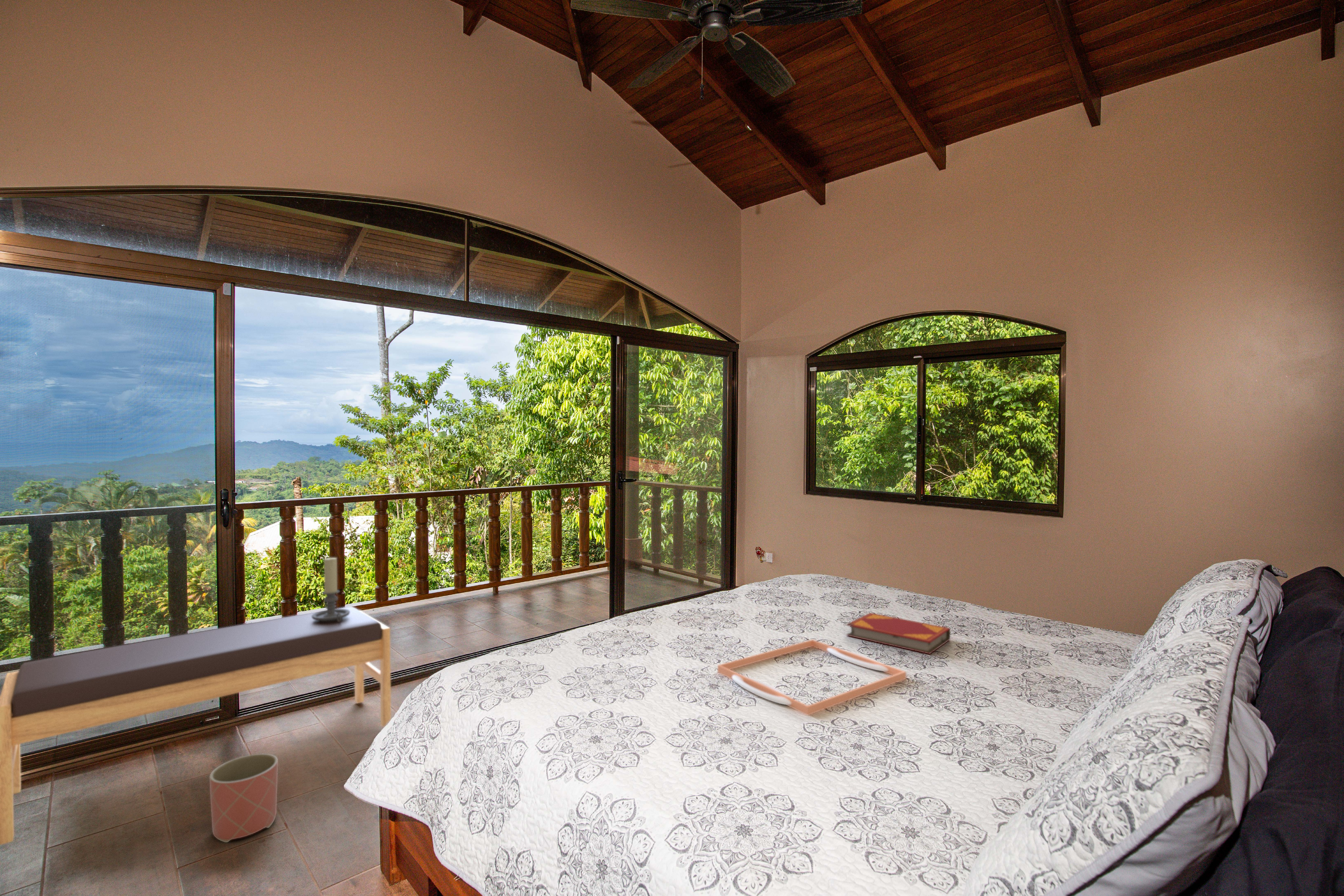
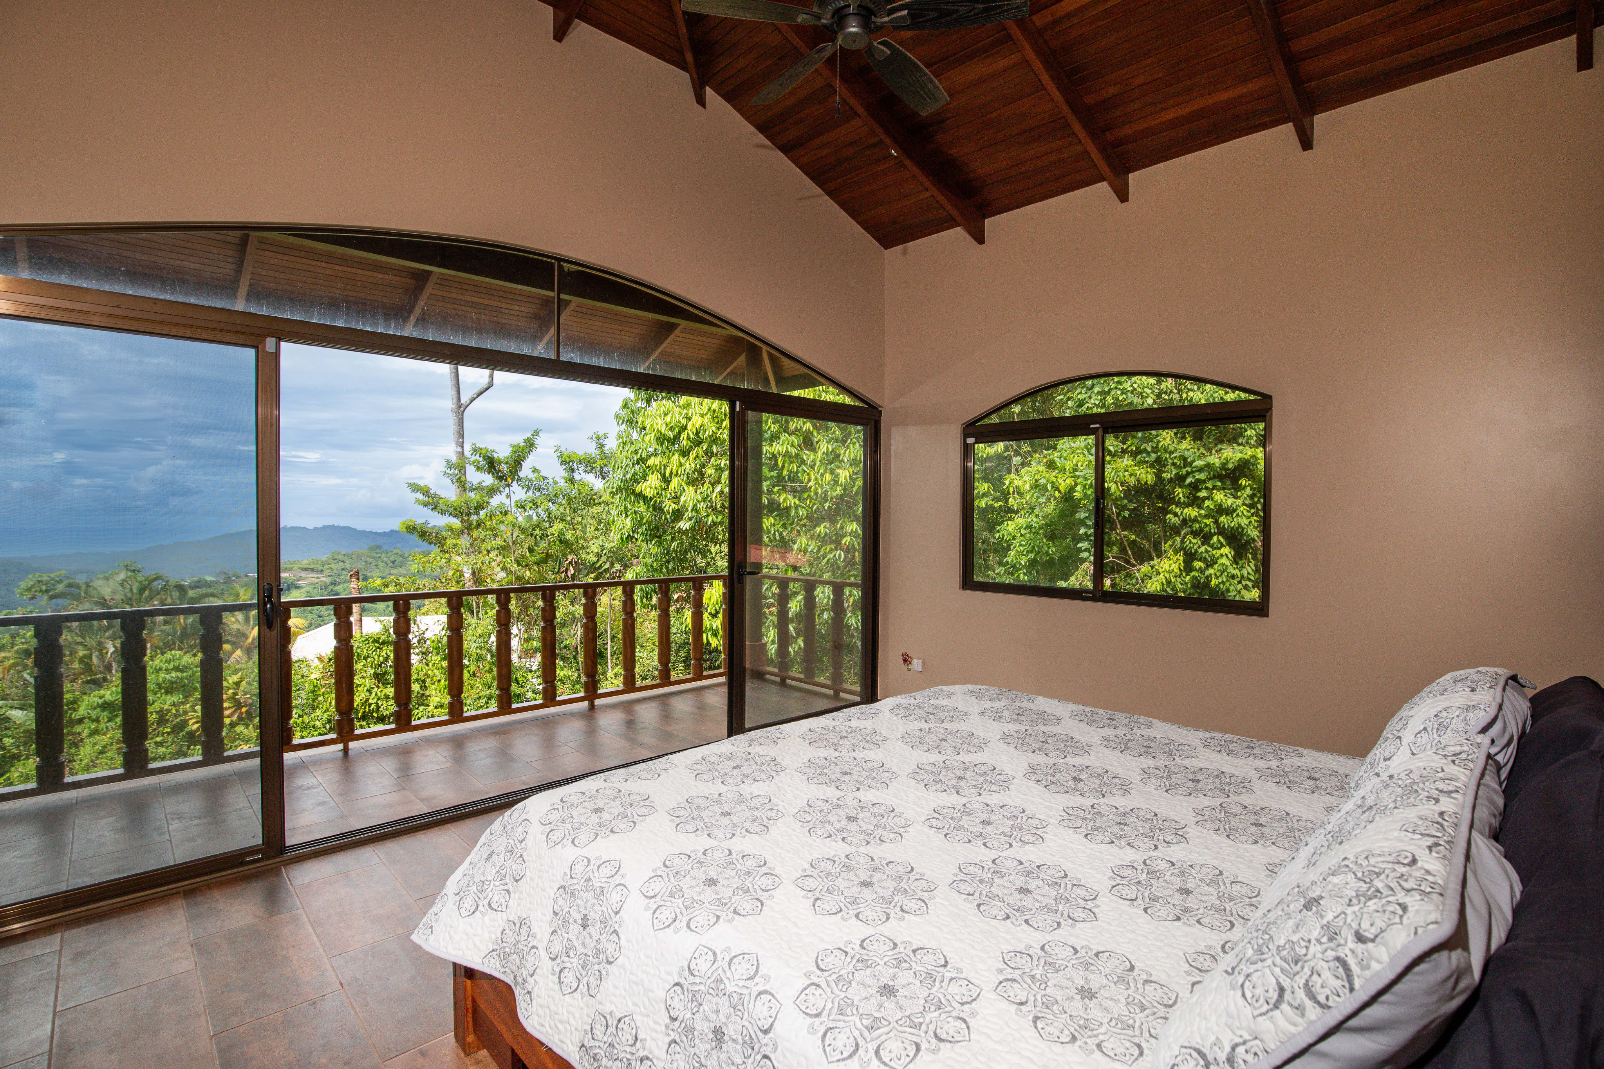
- planter [209,753,278,843]
- candle holder [312,556,350,622]
- bench [0,606,391,845]
- serving tray [717,639,906,716]
- hardback book [846,613,951,654]
